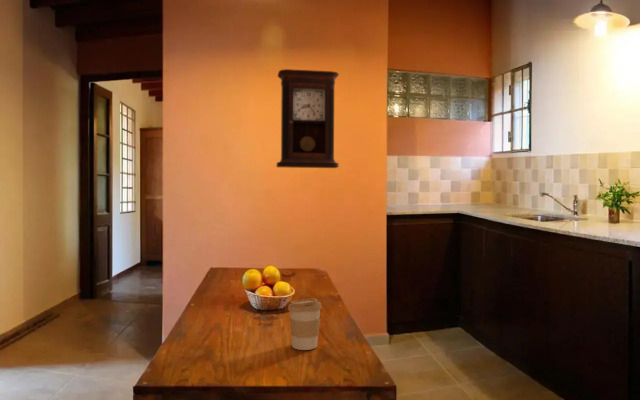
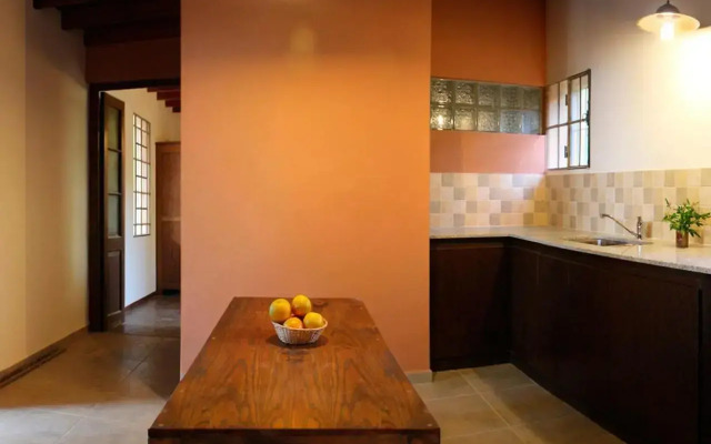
- coffee cup [287,298,322,351]
- pendulum clock [275,68,340,169]
